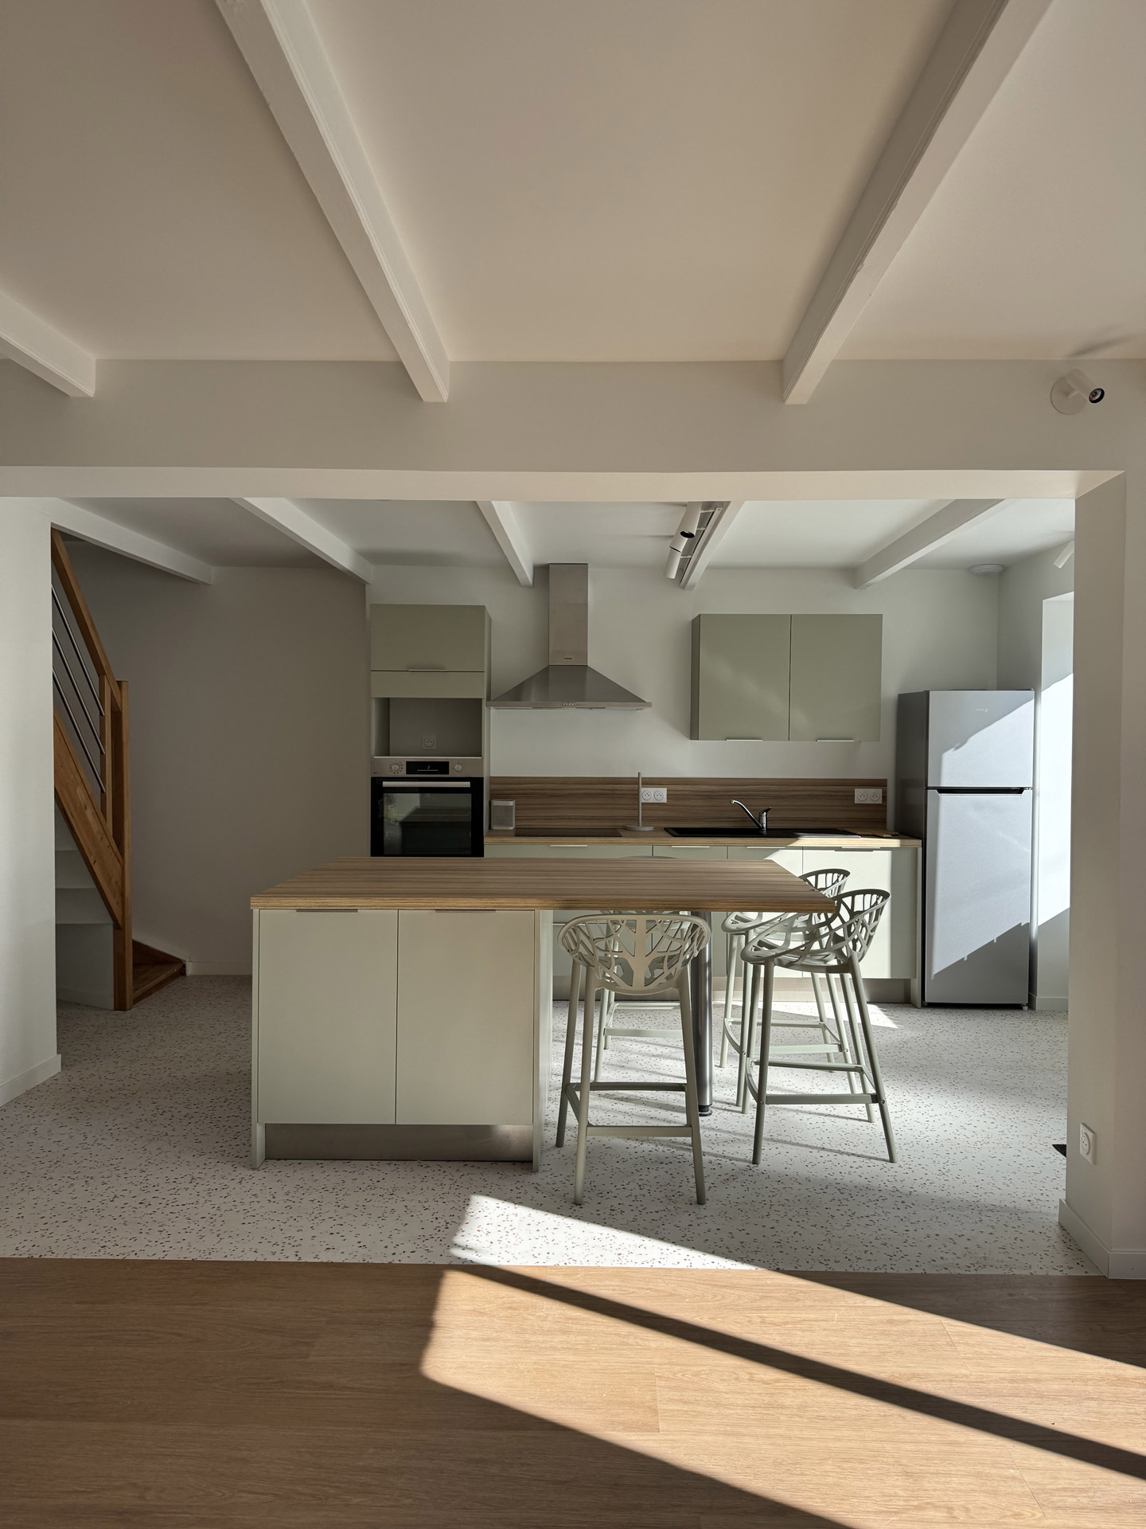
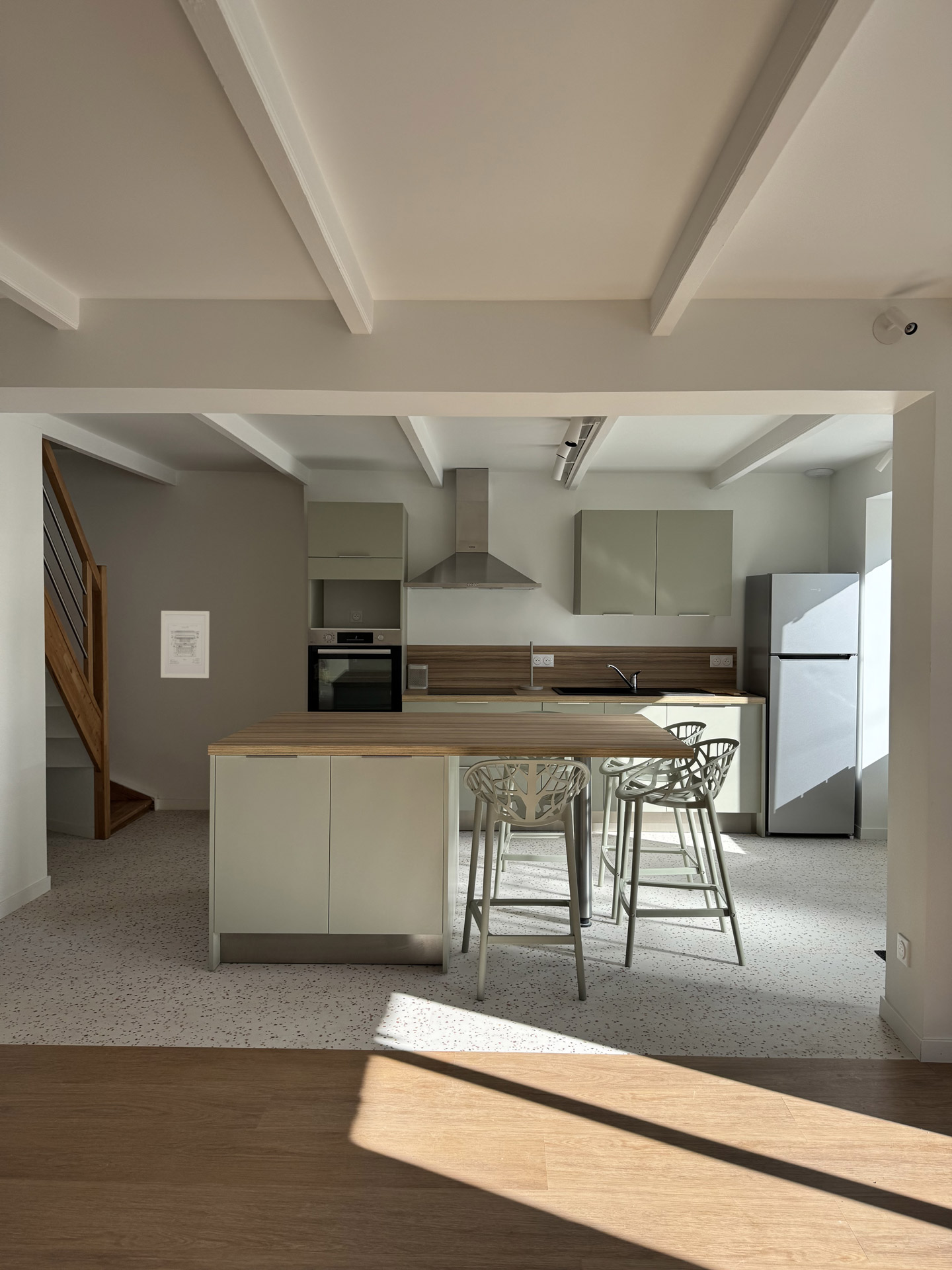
+ wall art [160,610,210,679]
